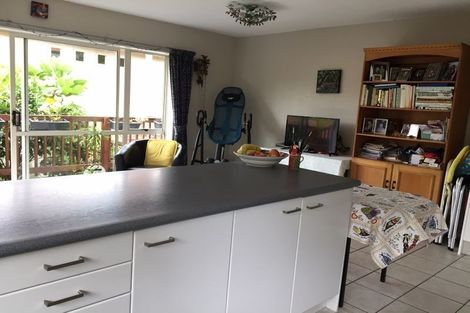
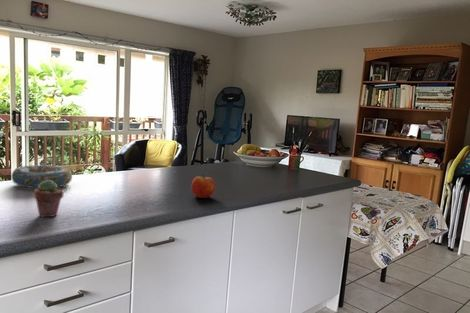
+ potted succulent [33,180,65,218]
+ decorative bowl [11,164,73,190]
+ apple [190,174,216,199]
